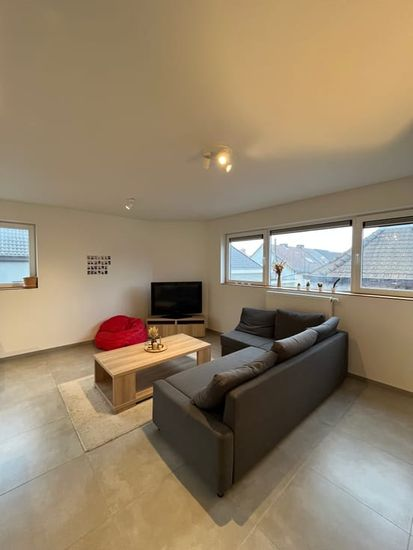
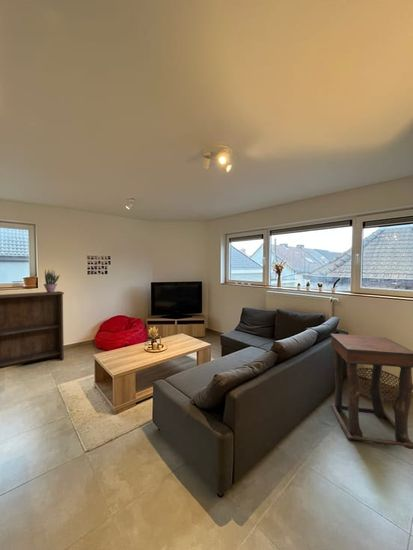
+ side table [329,333,413,450]
+ potted plant [42,268,61,292]
+ basket [357,367,399,403]
+ bookshelf [0,290,65,370]
